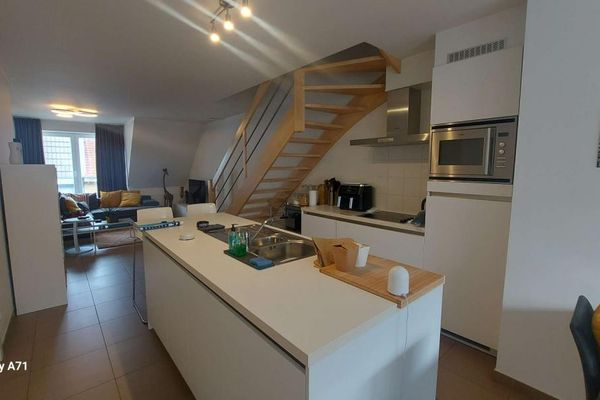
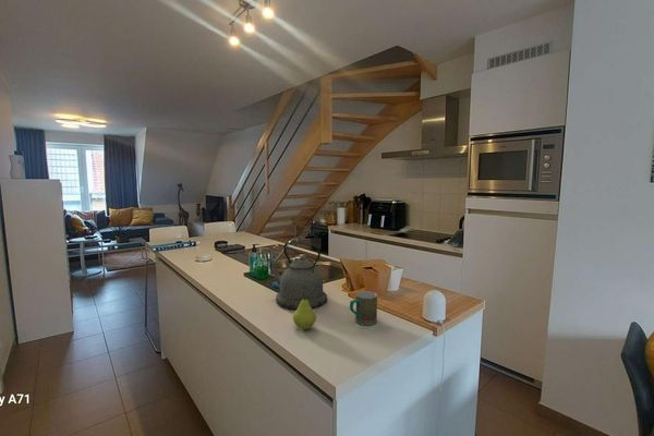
+ fruit [292,294,317,330]
+ kettle [267,241,328,311]
+ mug [349,290,378,326]
